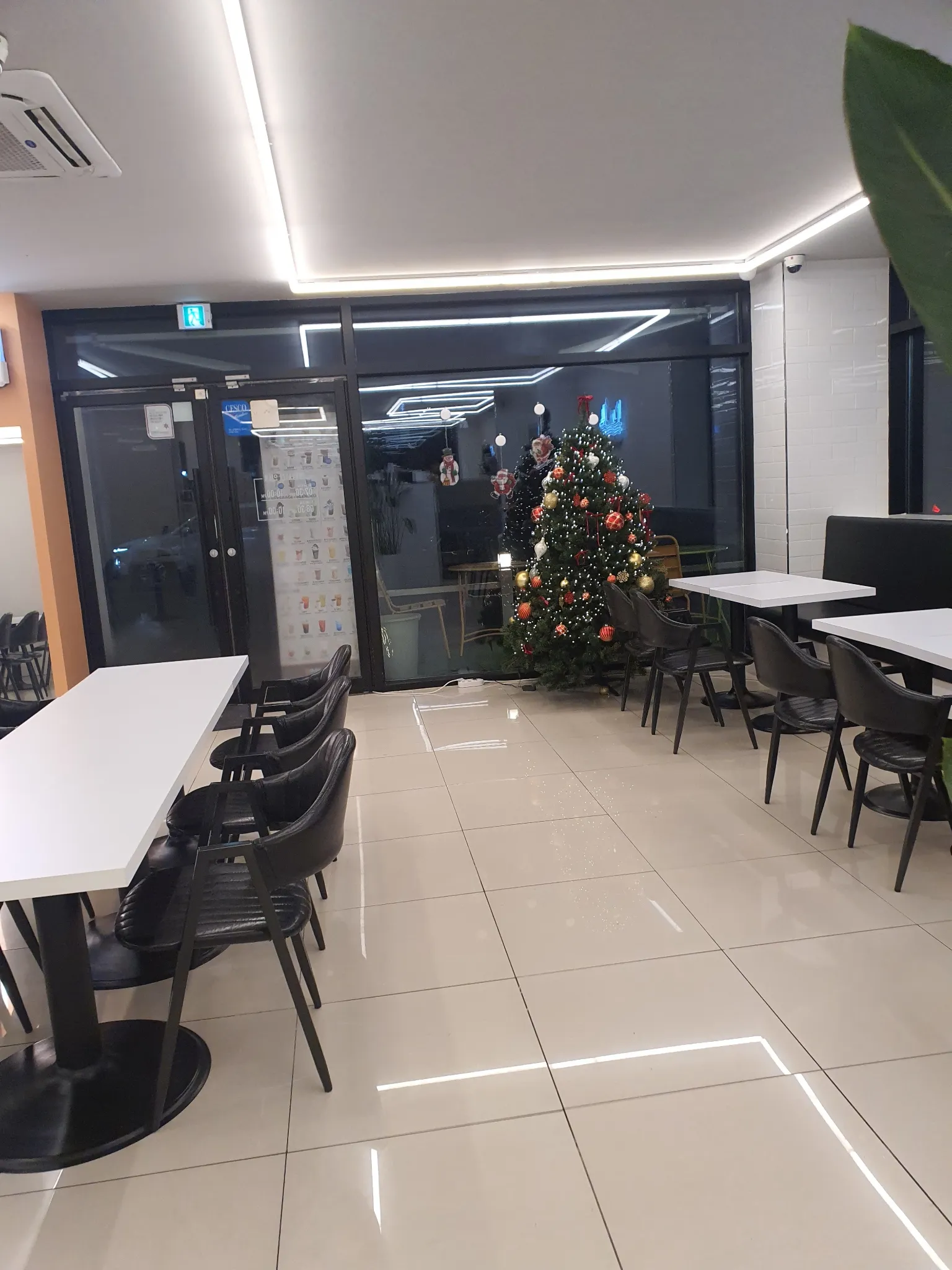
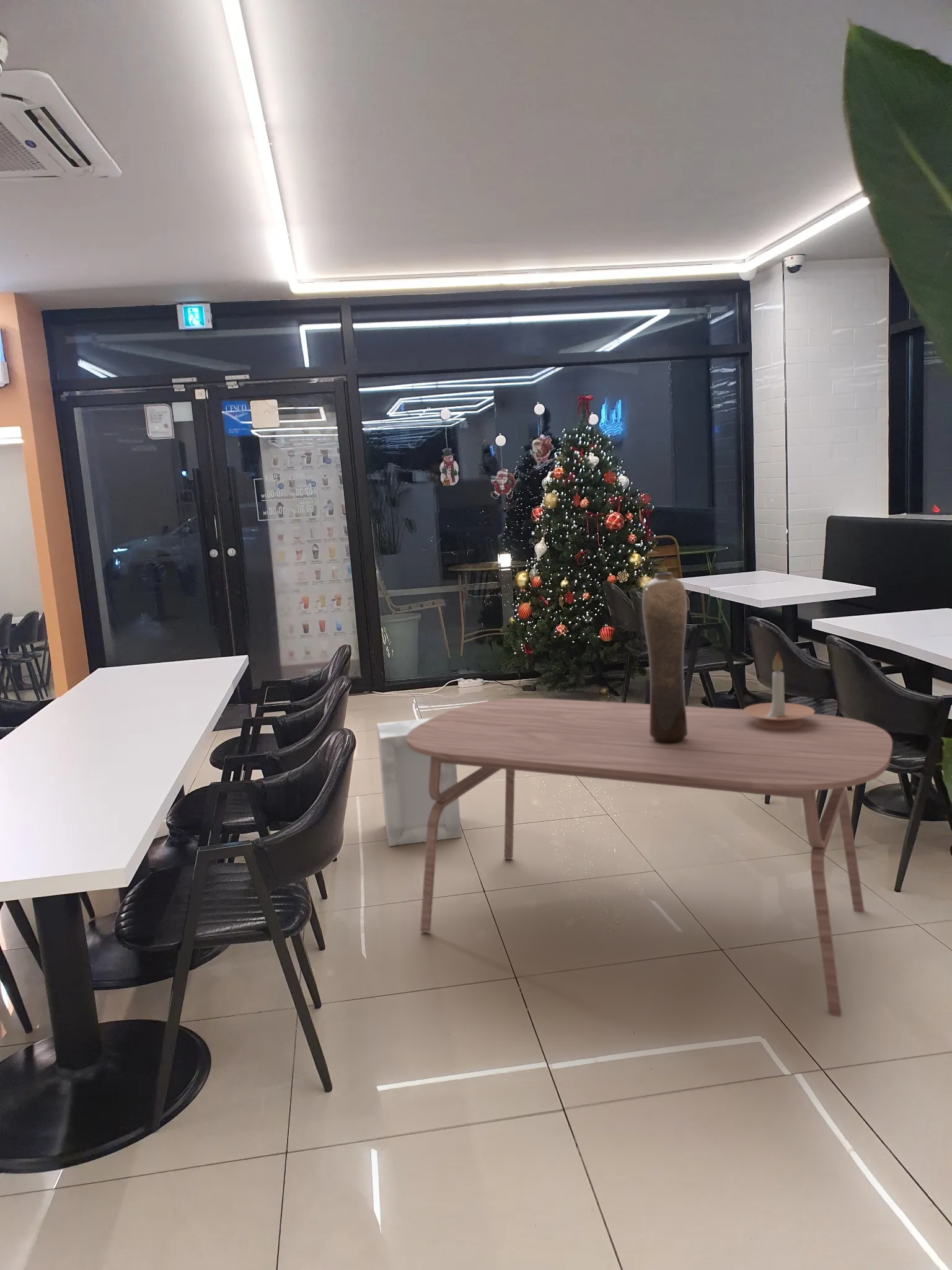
+ dining table [407,698,893,1018]
+ vase [641,572,688,744]
+ candle holder [743,651,816,729]
+ trash can [376,717,462,847]
